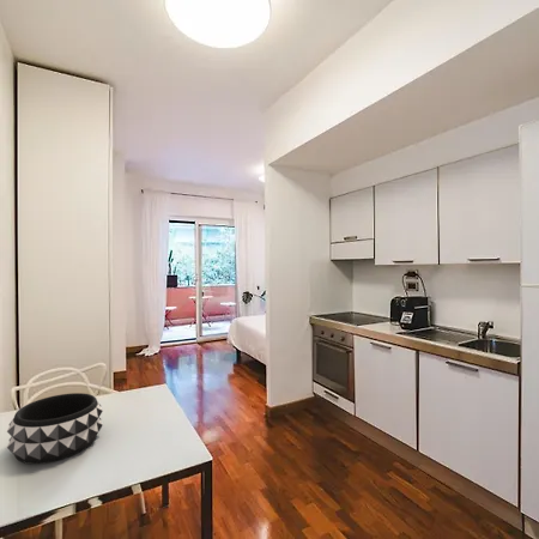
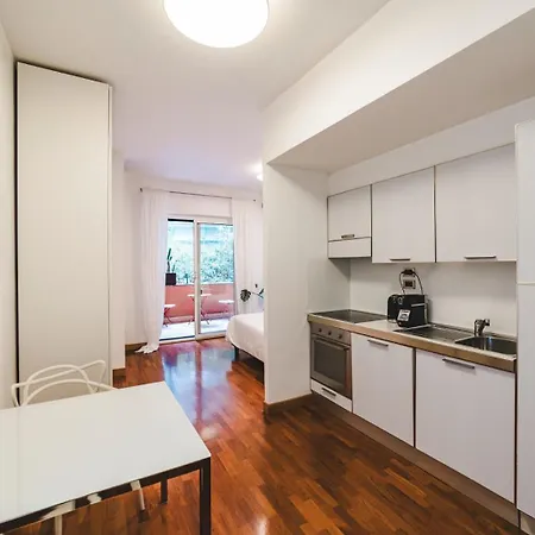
- decorative bowl [6,392,104,465]
